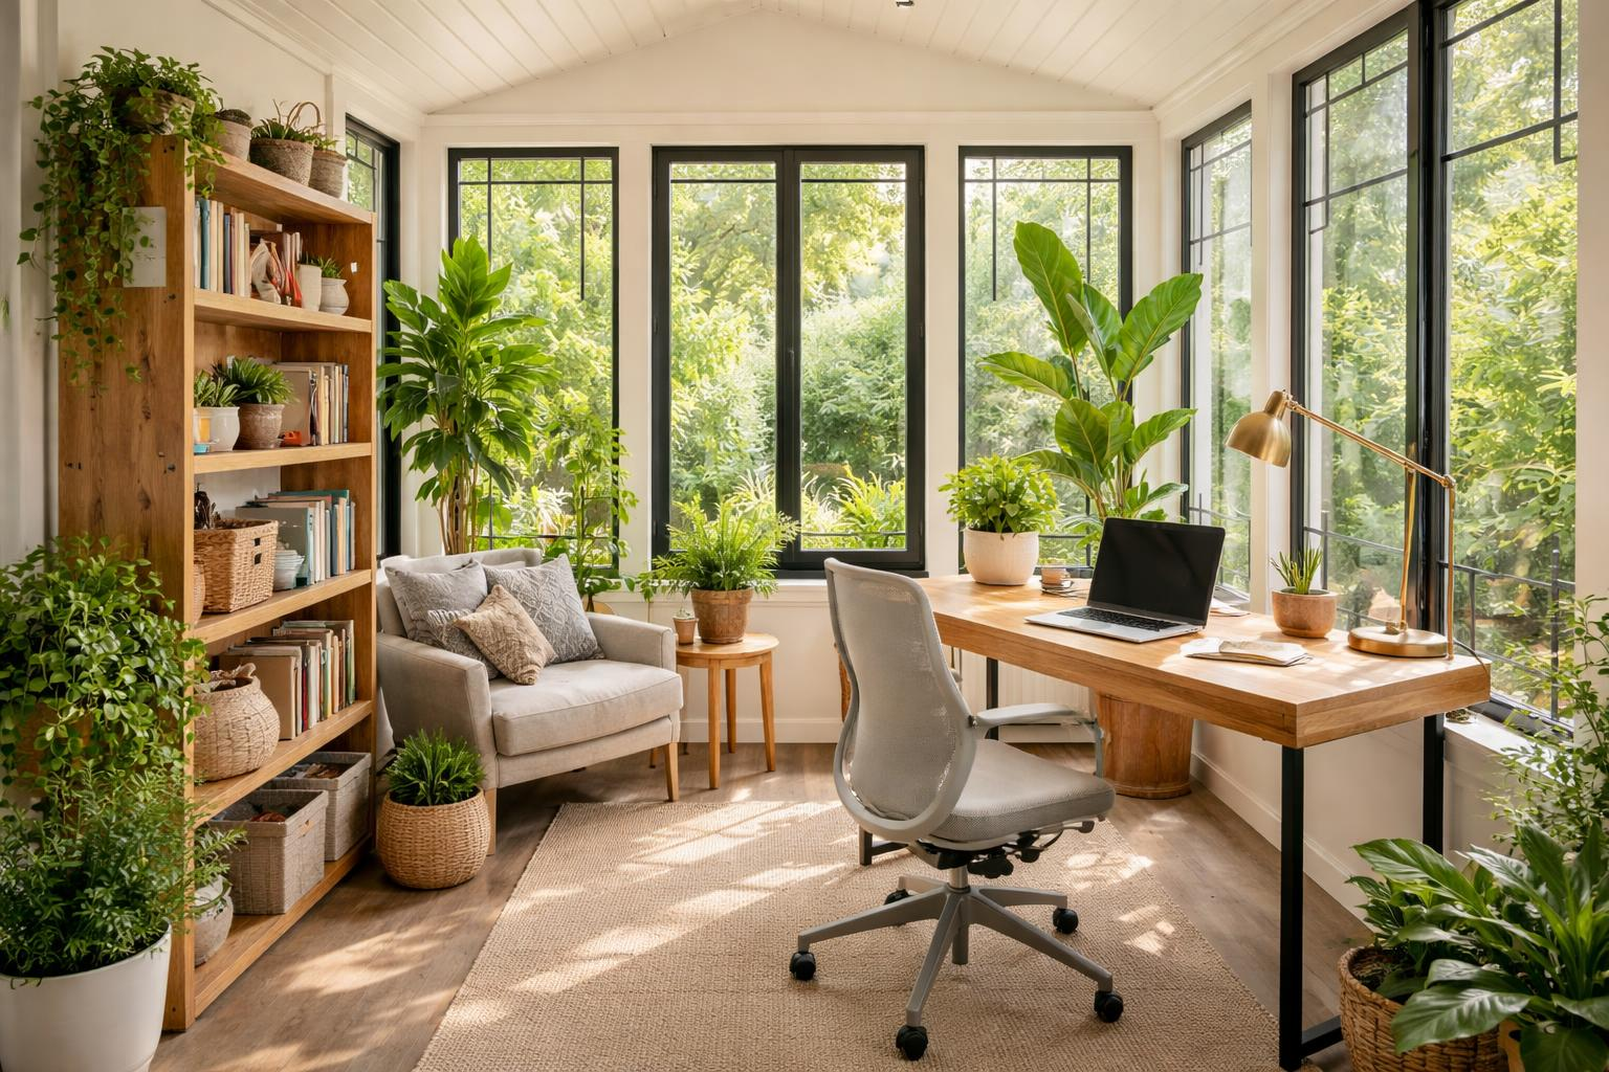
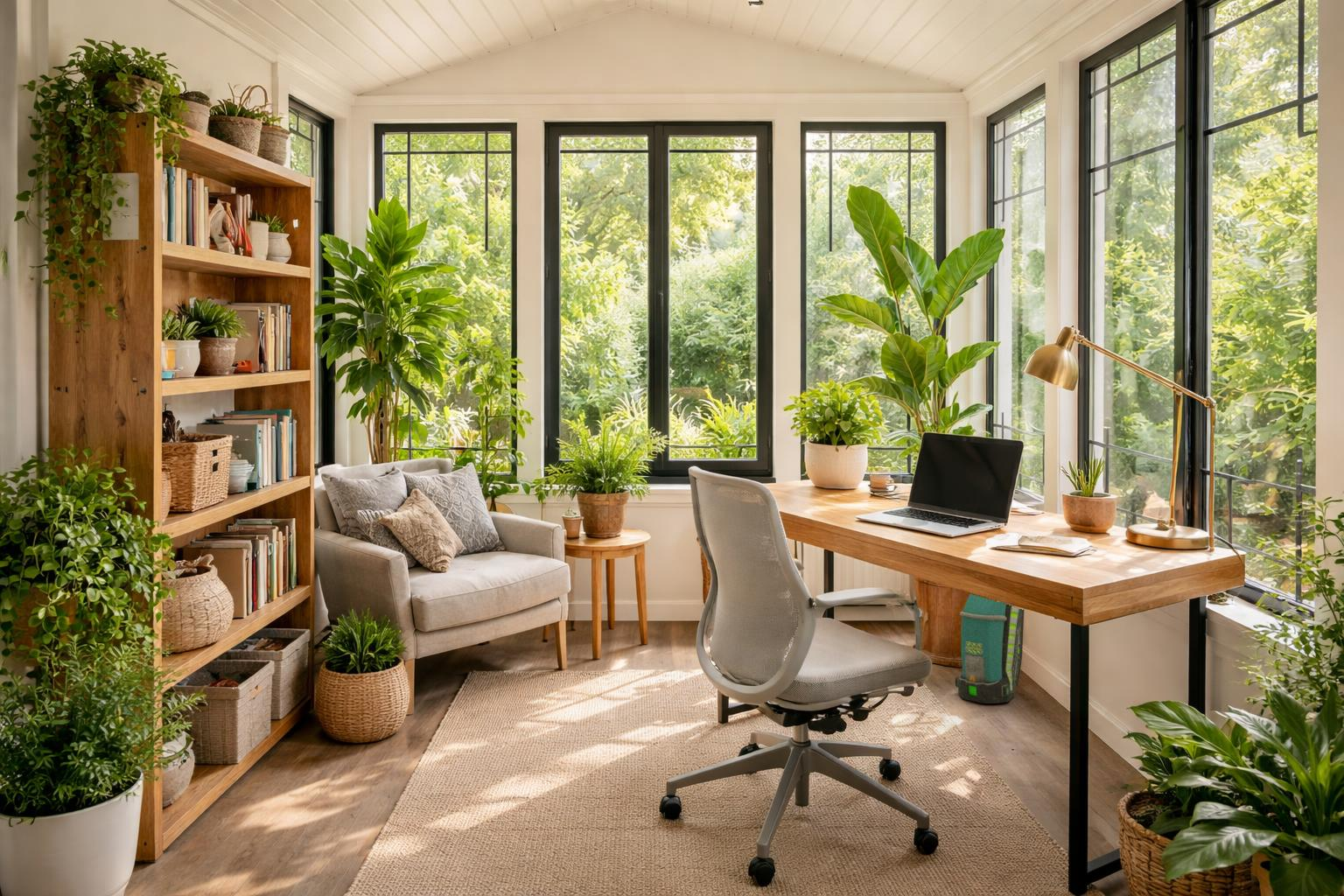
+ backpack [955,593,1025,704]
